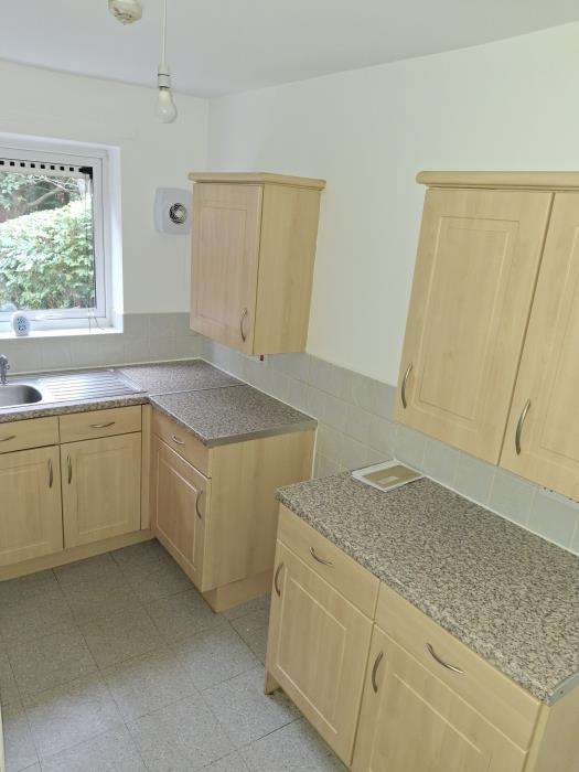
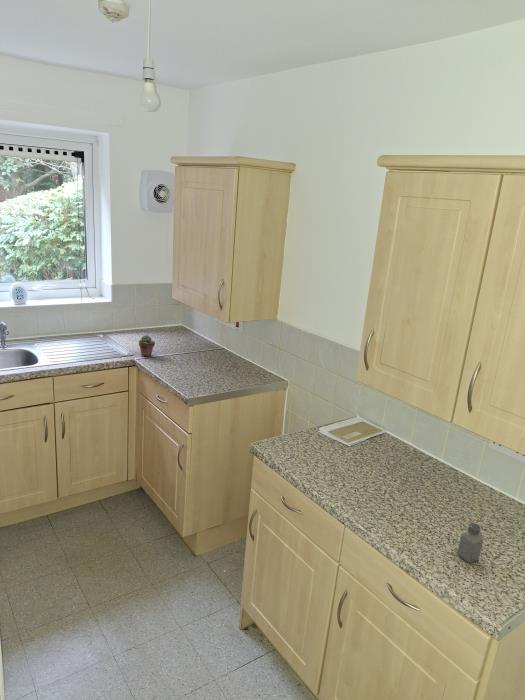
+ saltshaker [456,522,484,564]
+ potted succulent [138,334,156,358]
